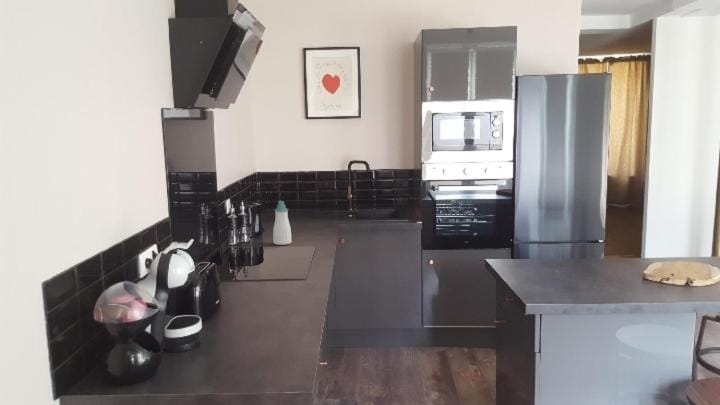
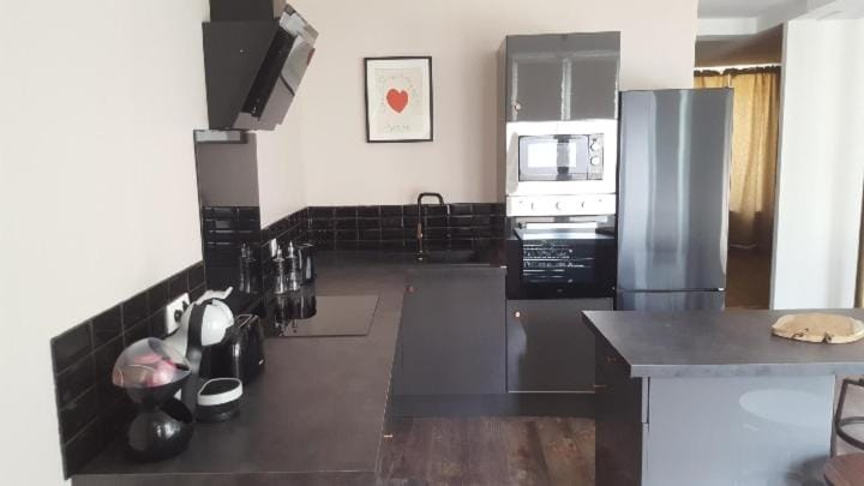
- soap bottle [272,200,292,246]
